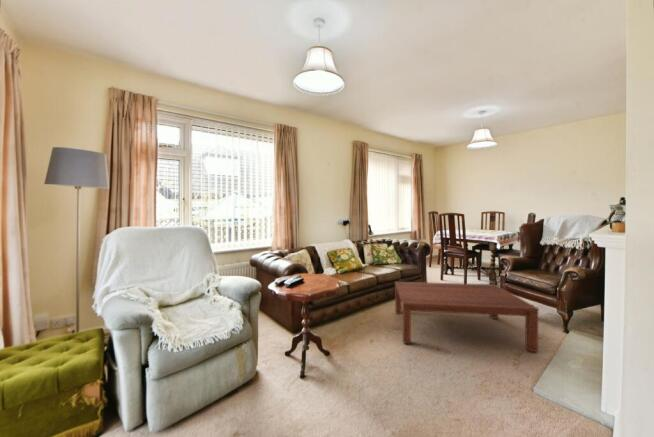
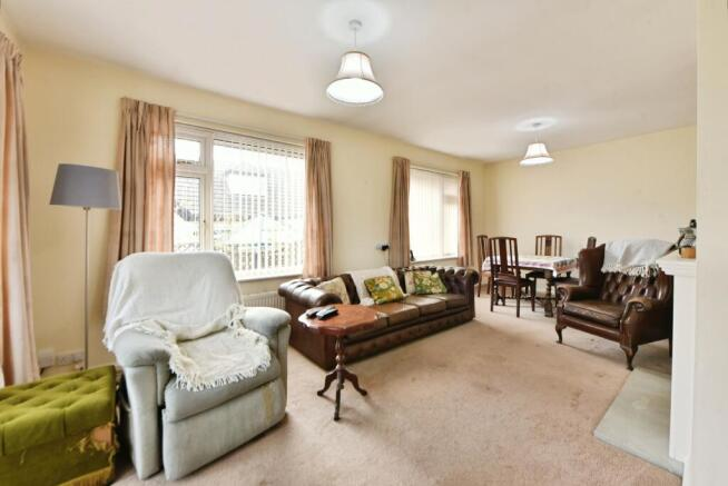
- coffee table [394,281,540,353]
